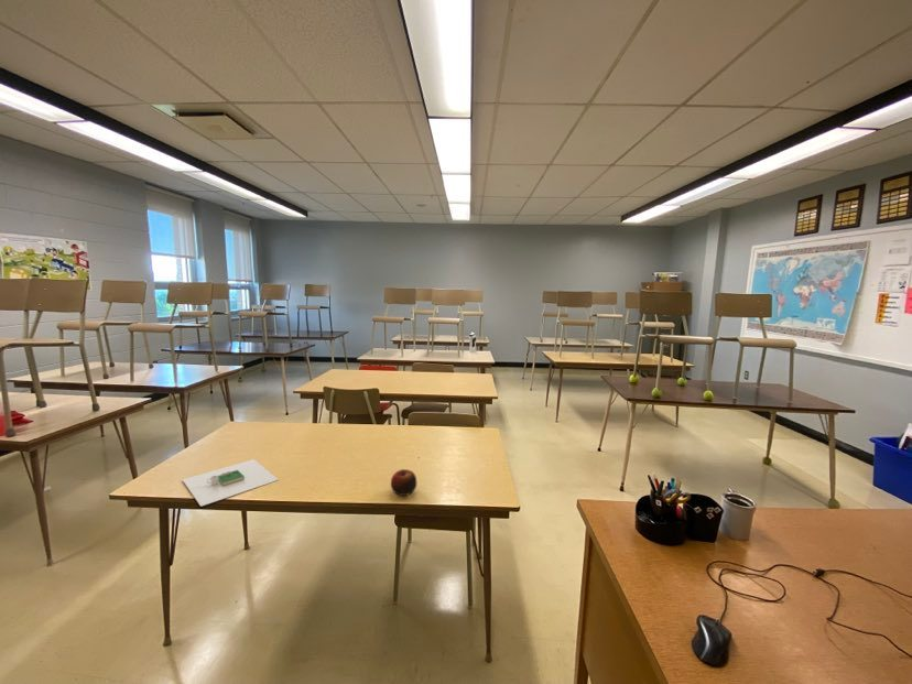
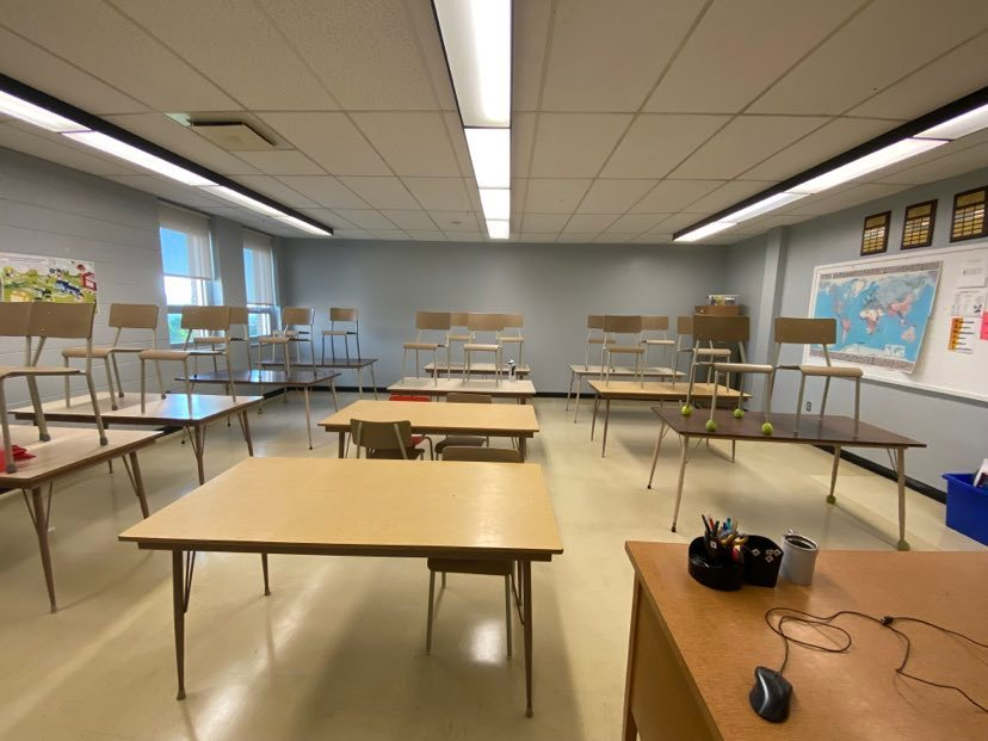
- book [182,458,280,508]
- apple [390,468,417,497]
